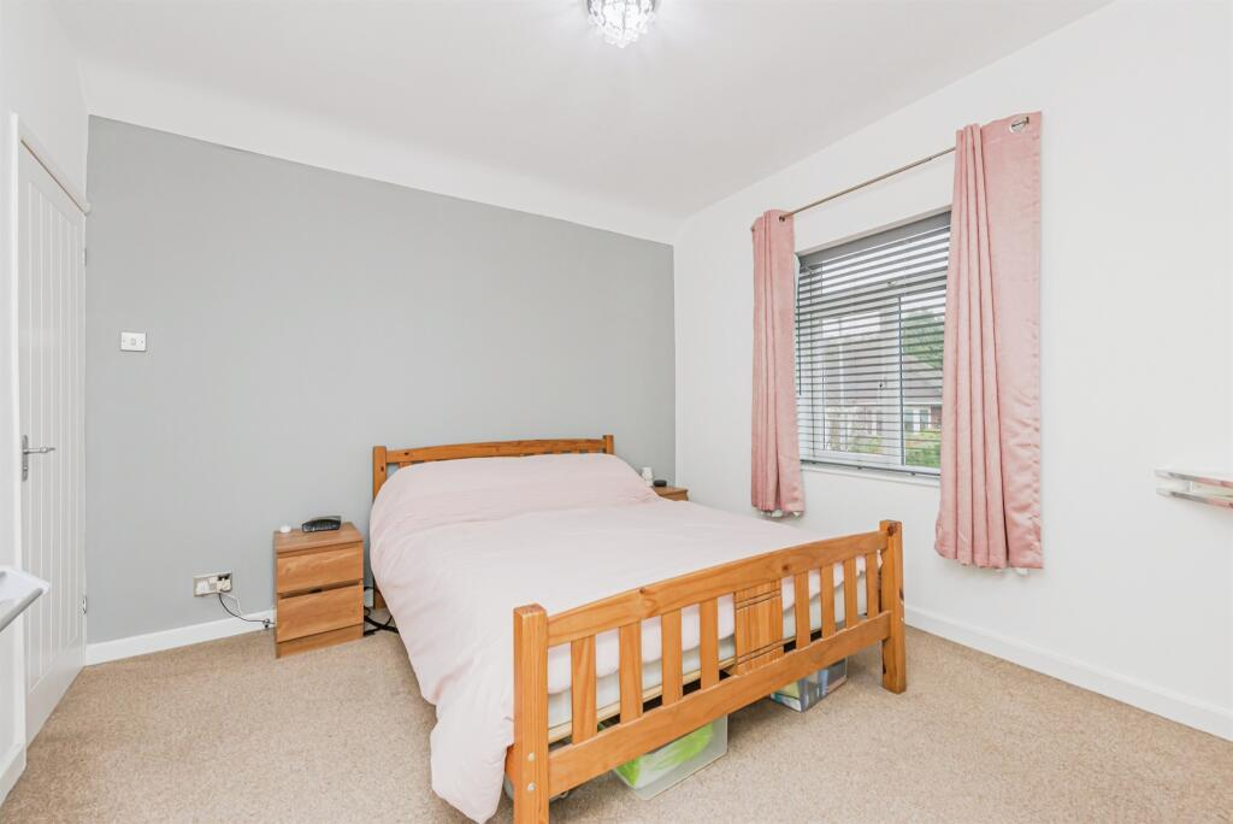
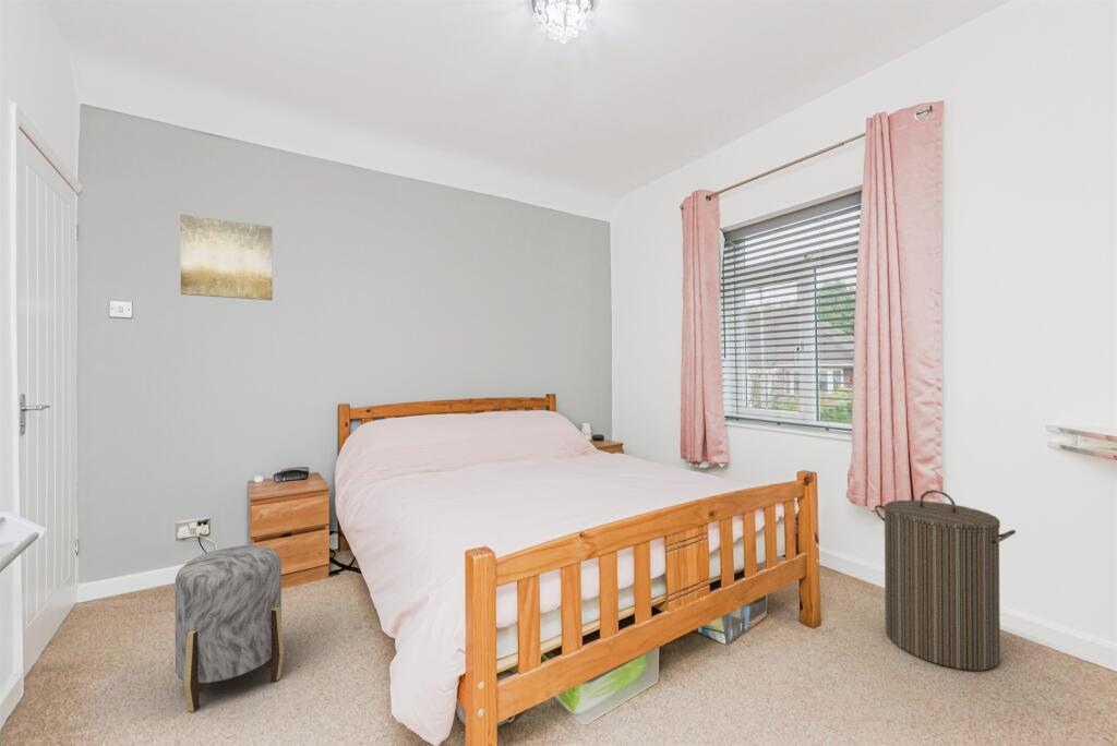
+ laundry hamper [874,489,1017,672]
+ wall art [179,214,274,301]
+ stool [175,544,285,713]
